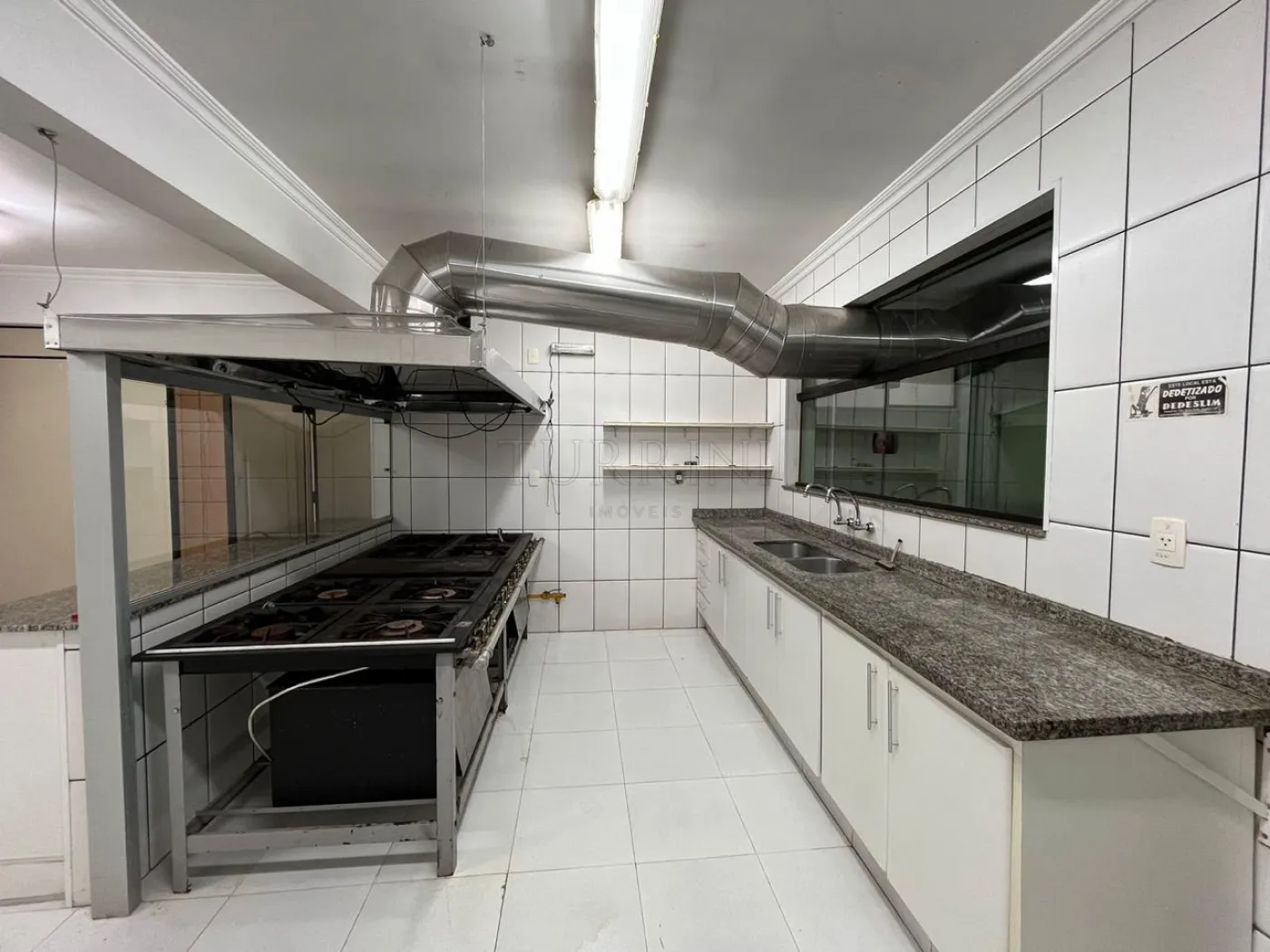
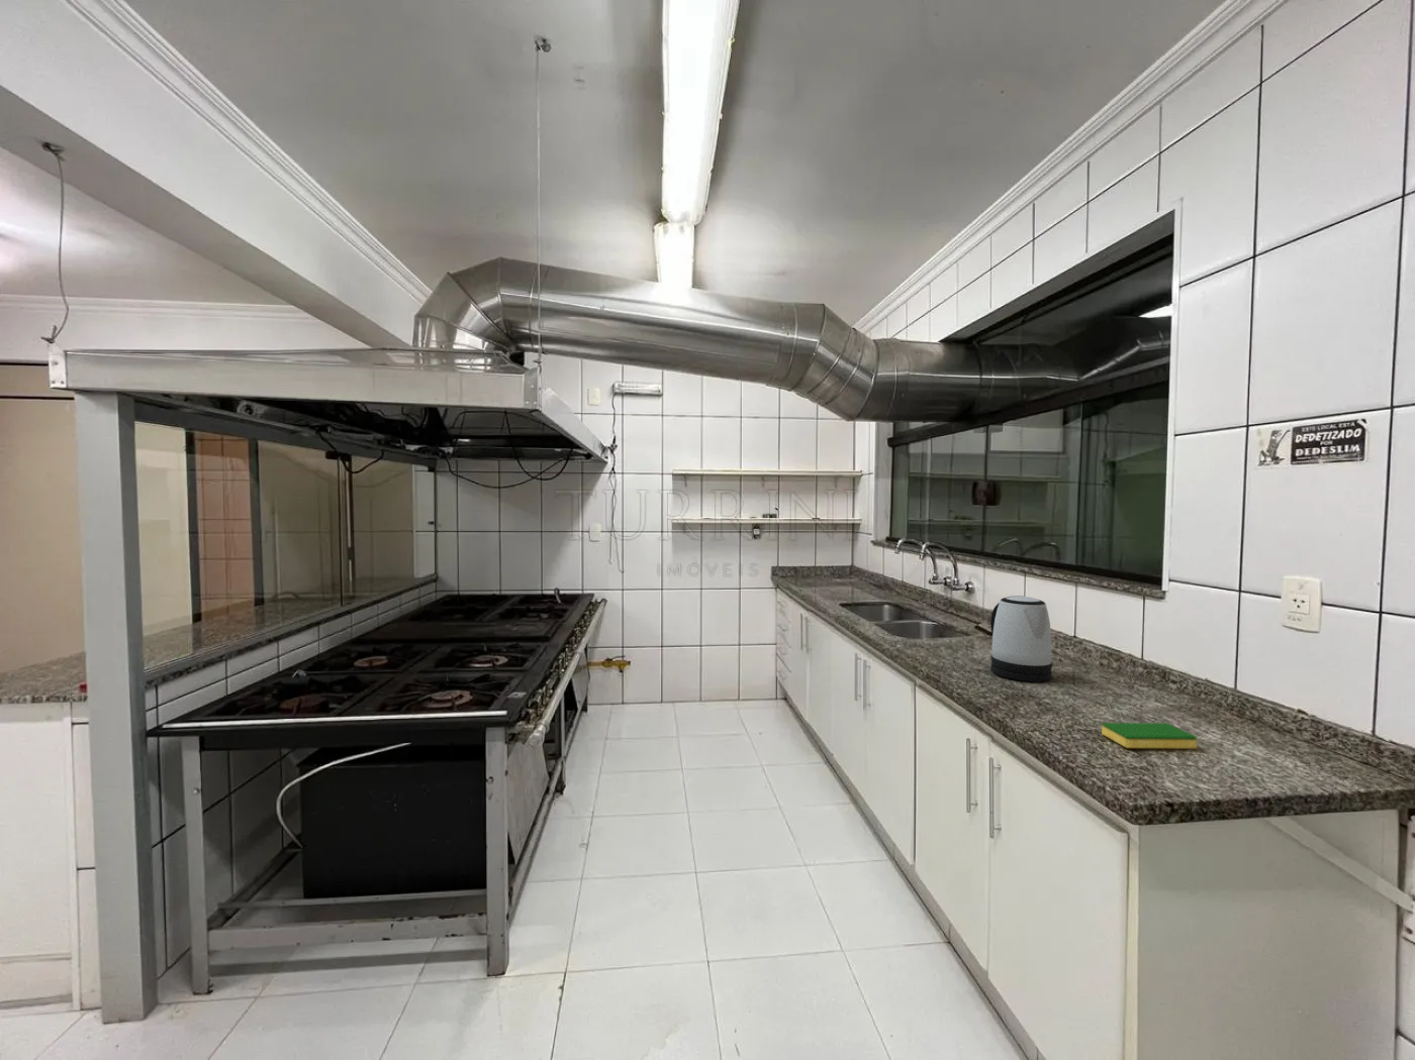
+ dish sponge [1101,722,1198,749]
+ kettle [989,595,1053,683]
